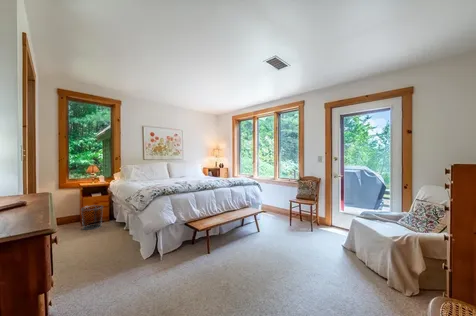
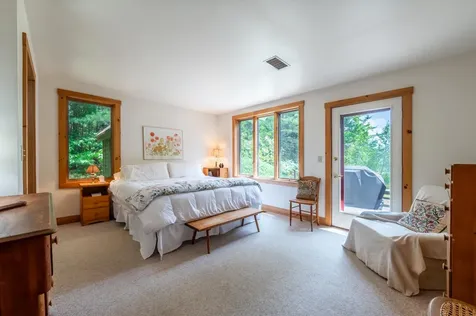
- waste bin [80,204,104,231]
